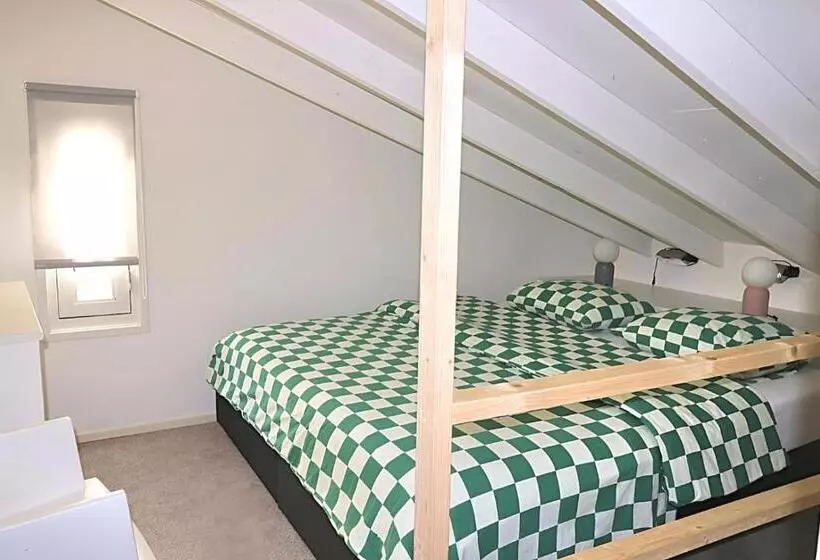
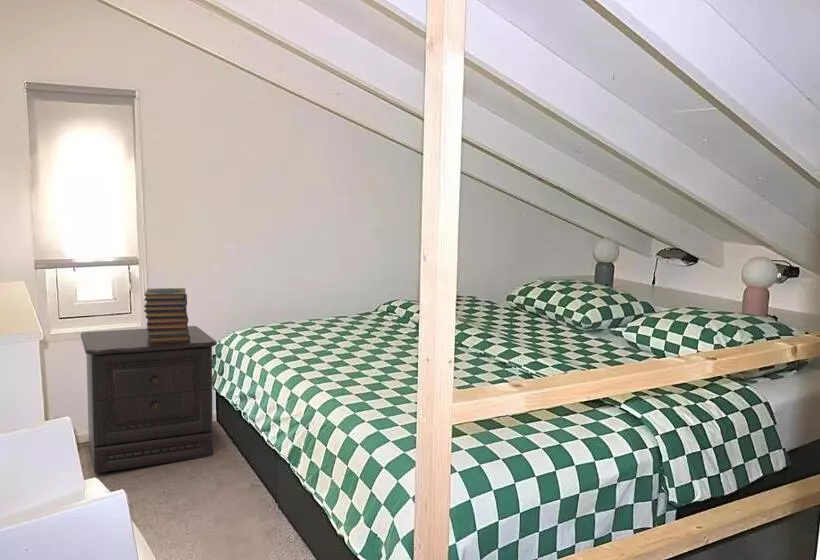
+ nightstand [80,325,218,474]
+ book stack [143,287,190,343]
